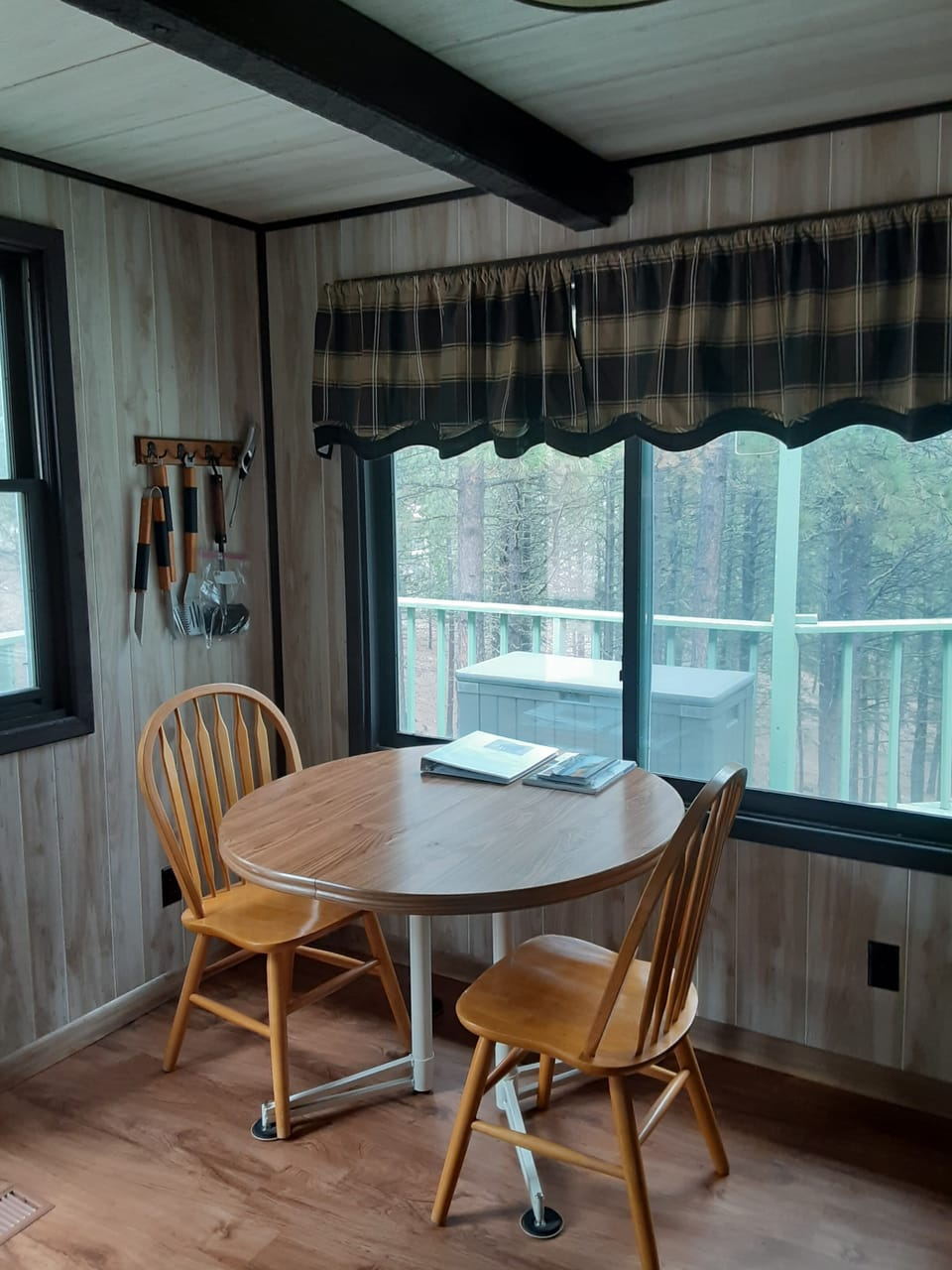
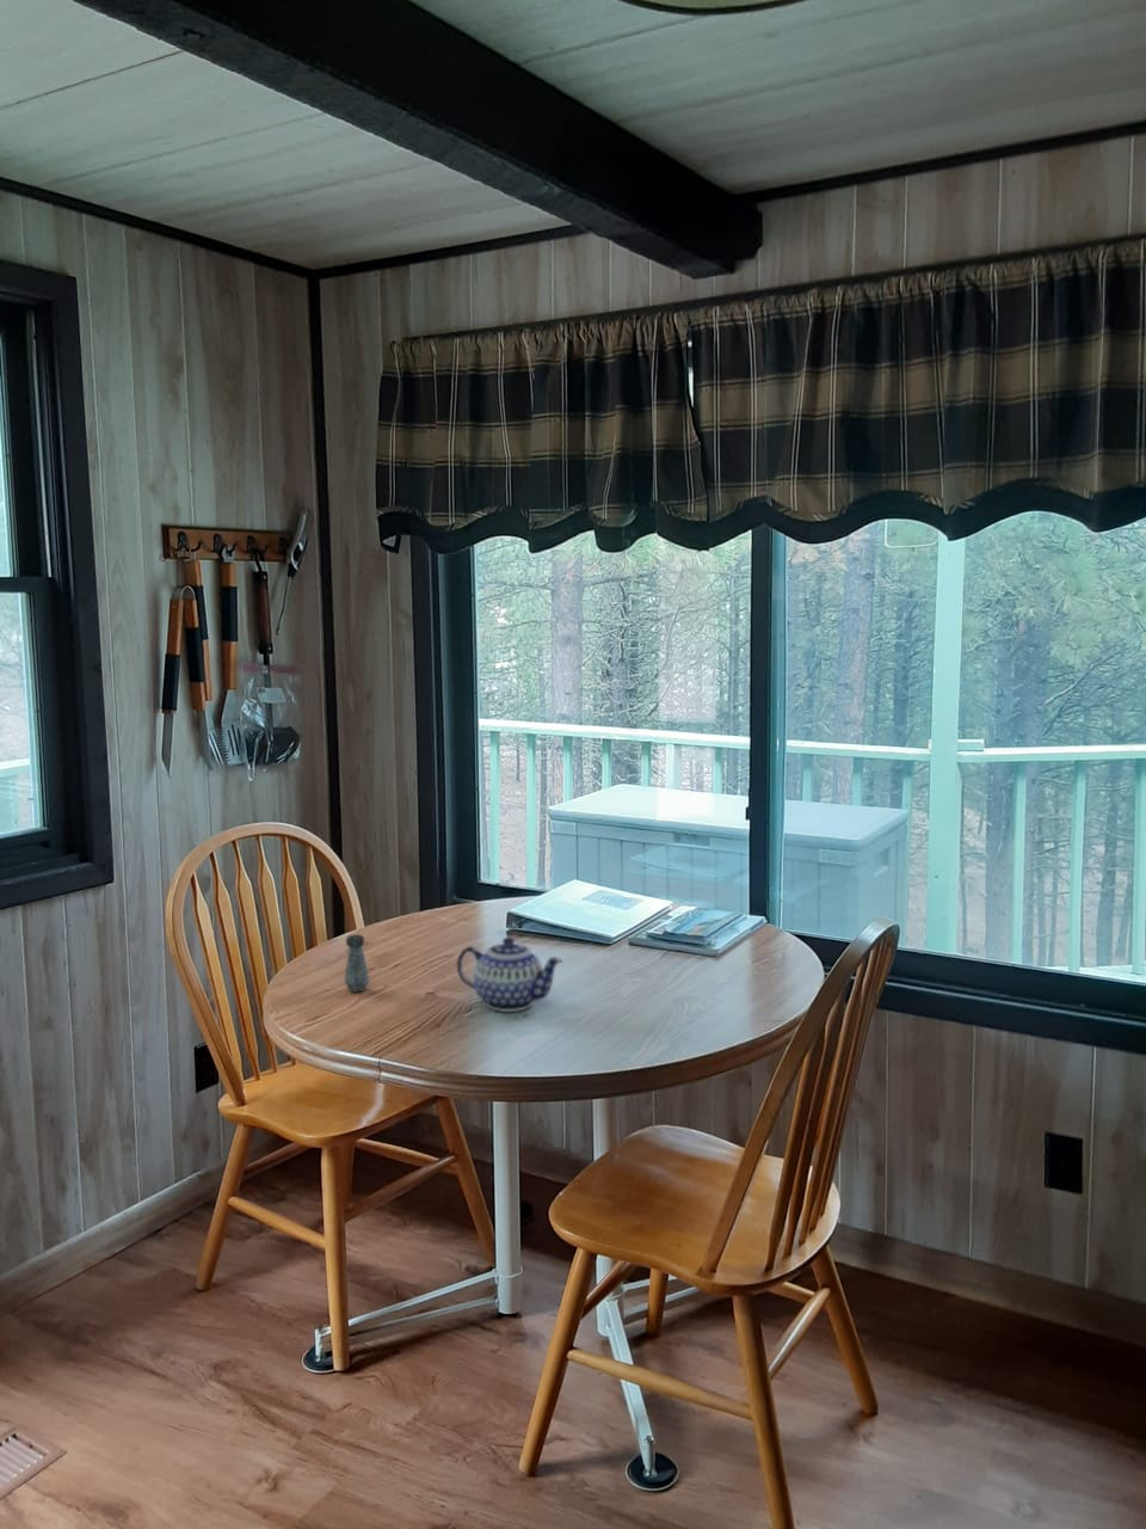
+ salt shaker [344,933,370,993]
+ teapot [456,937,563,1013]
